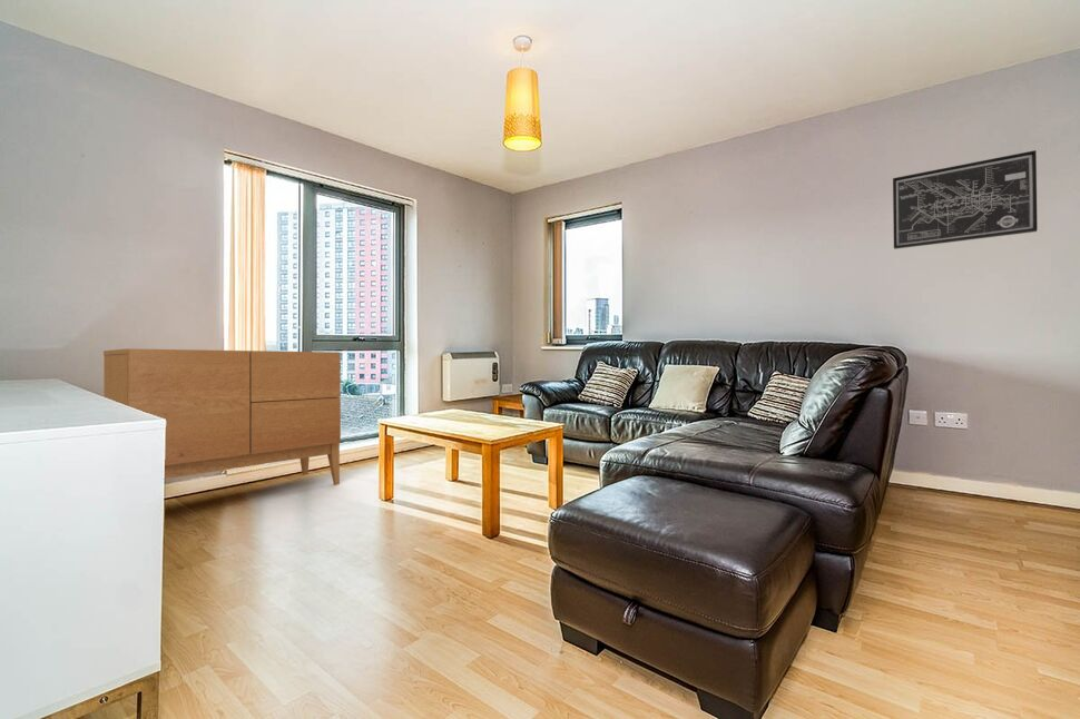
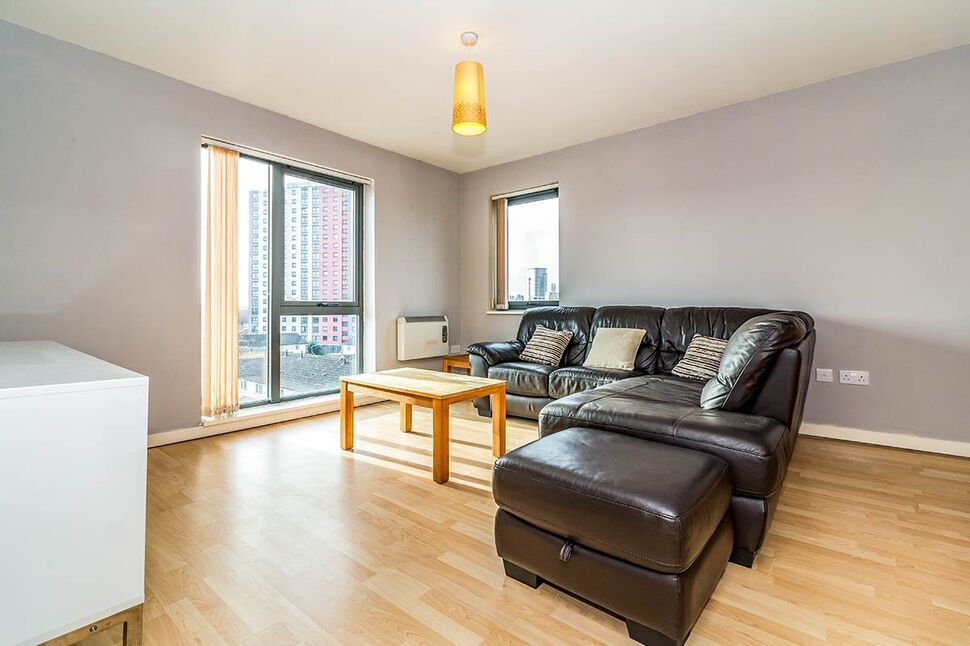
- wall art [892,149,1039,250]
- sideboard [102,347,342,486]
